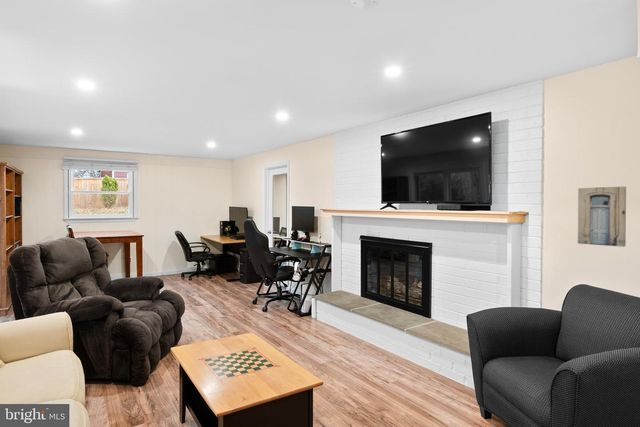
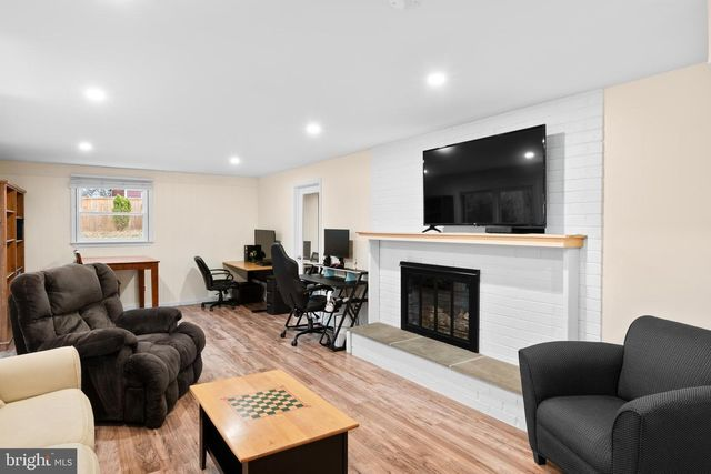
- wall art [577,186,627,248]
